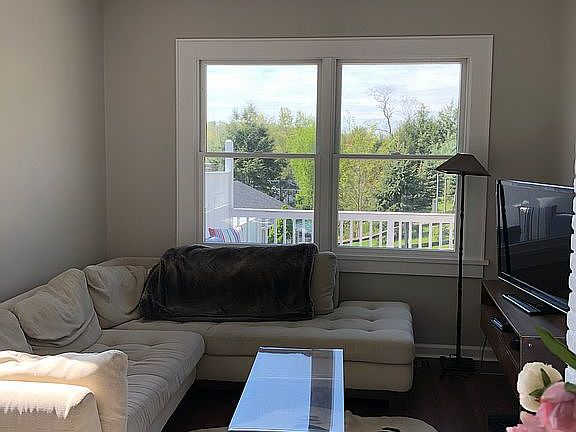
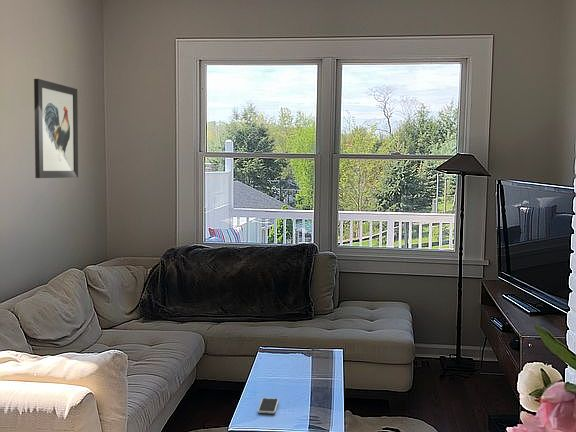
+ wall art [33,78,79,179]
+ smartphone [257,397,280,415]
